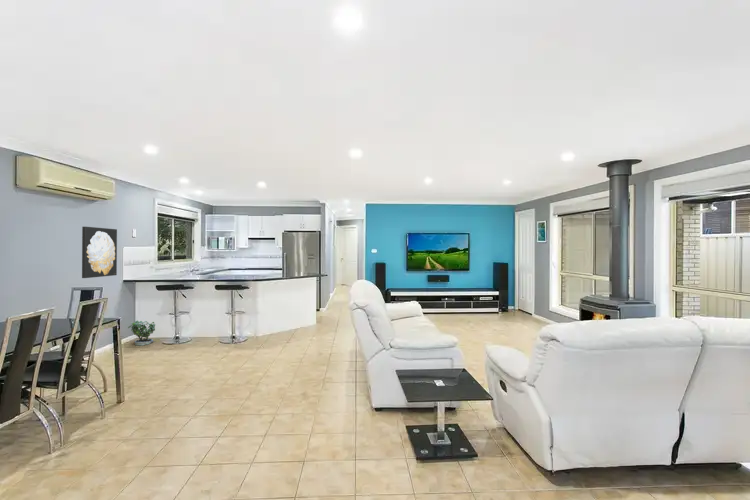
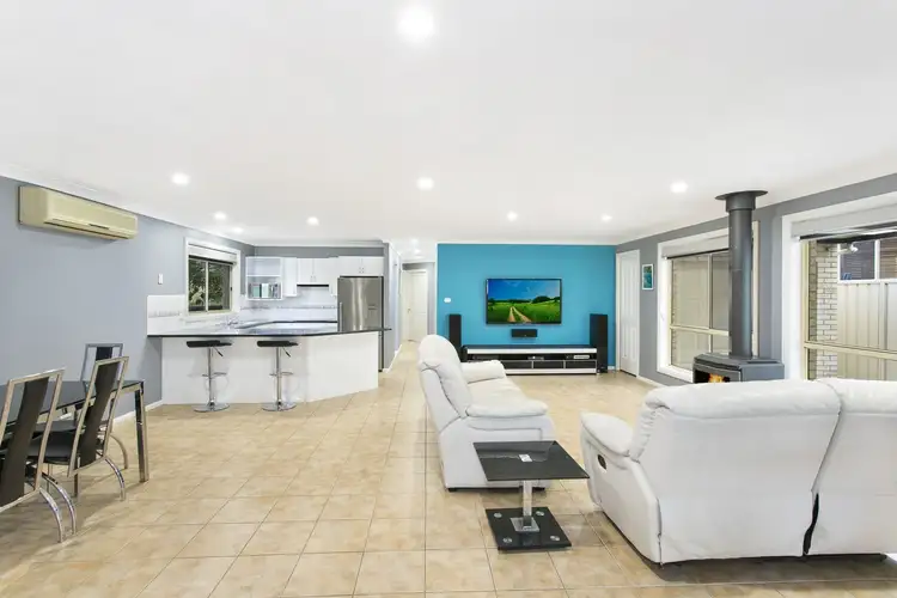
- wall art [81,226,118,279]
- potted plant [127,317,156,346]
